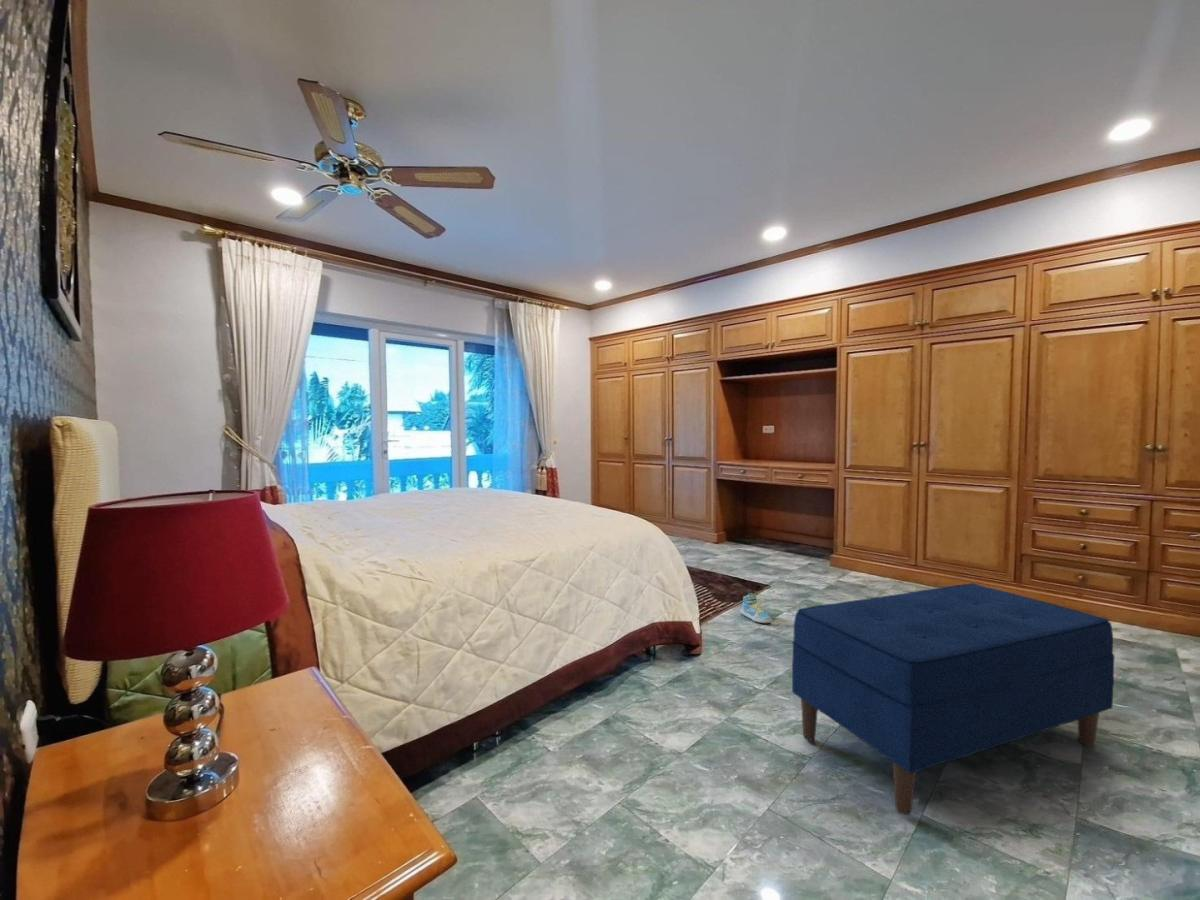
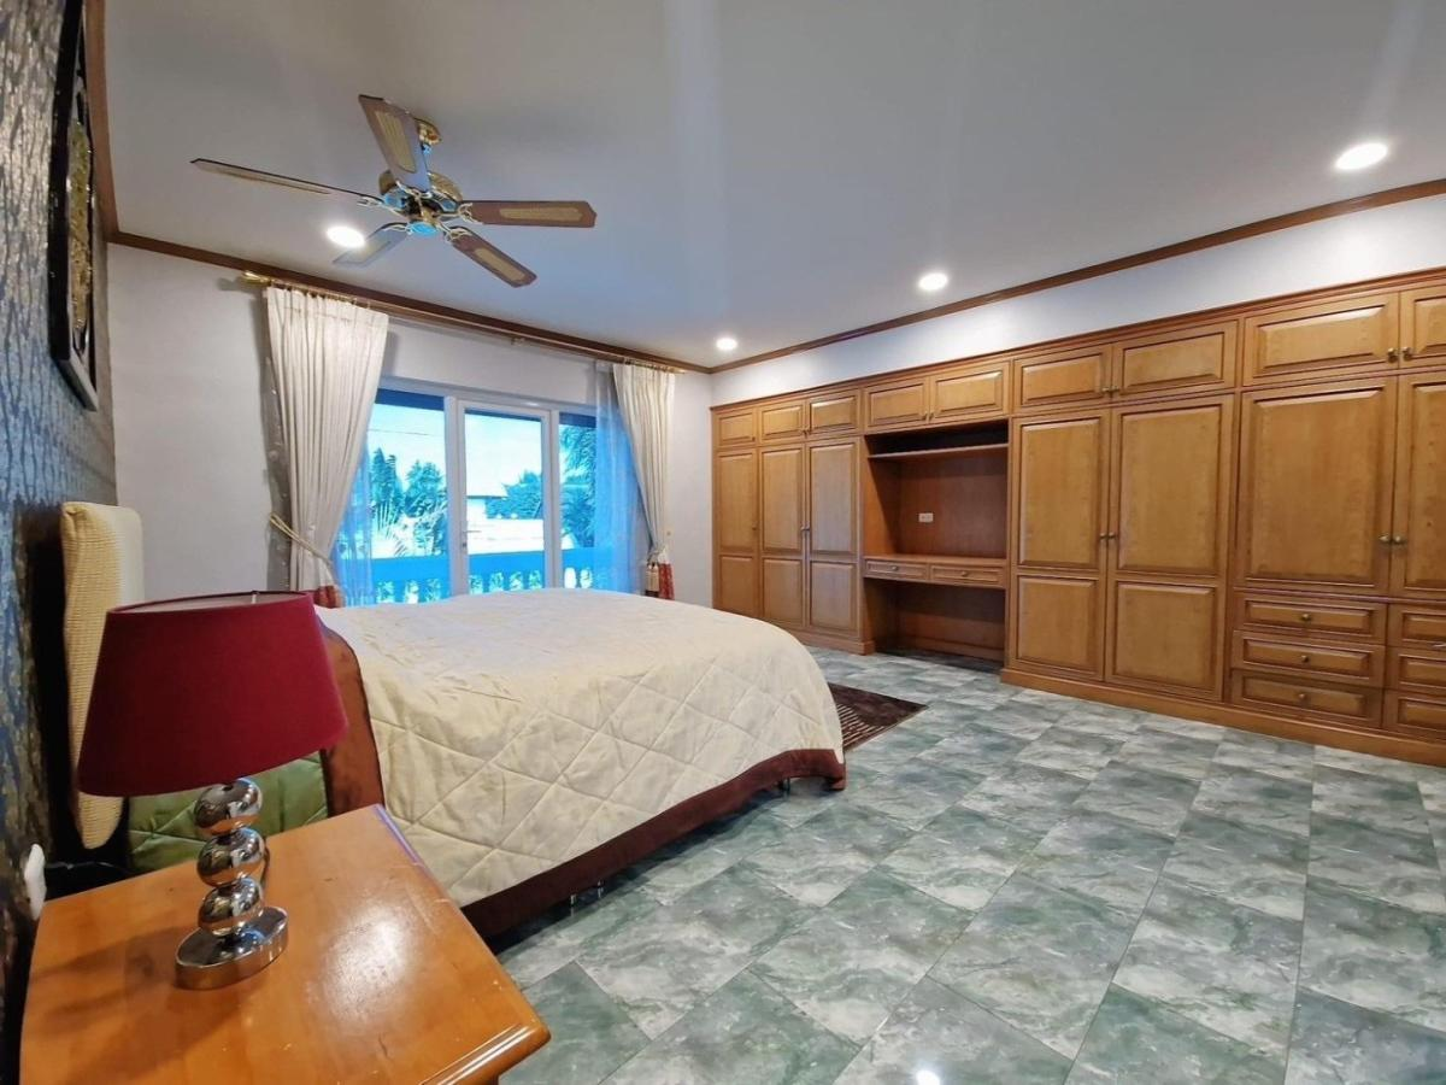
- bench [791,583,1115,816]
- sneaker [740,592,773,624]
